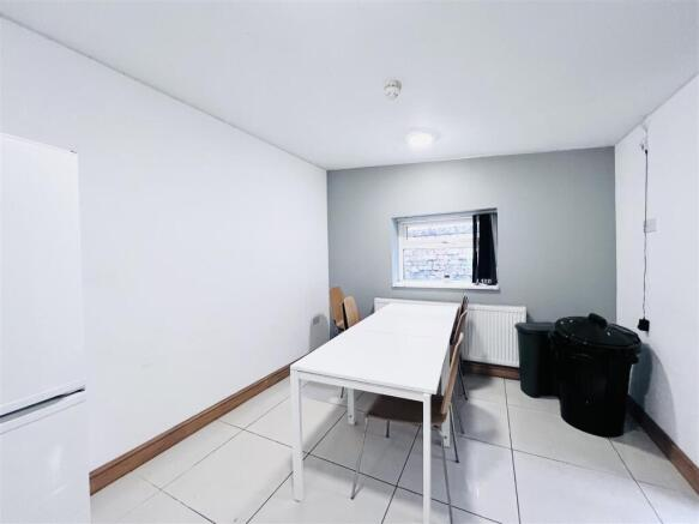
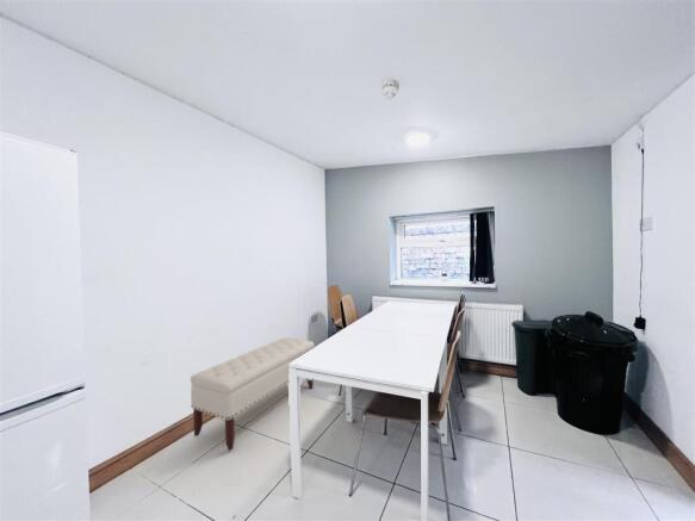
+ bench [190,336,315,452]
